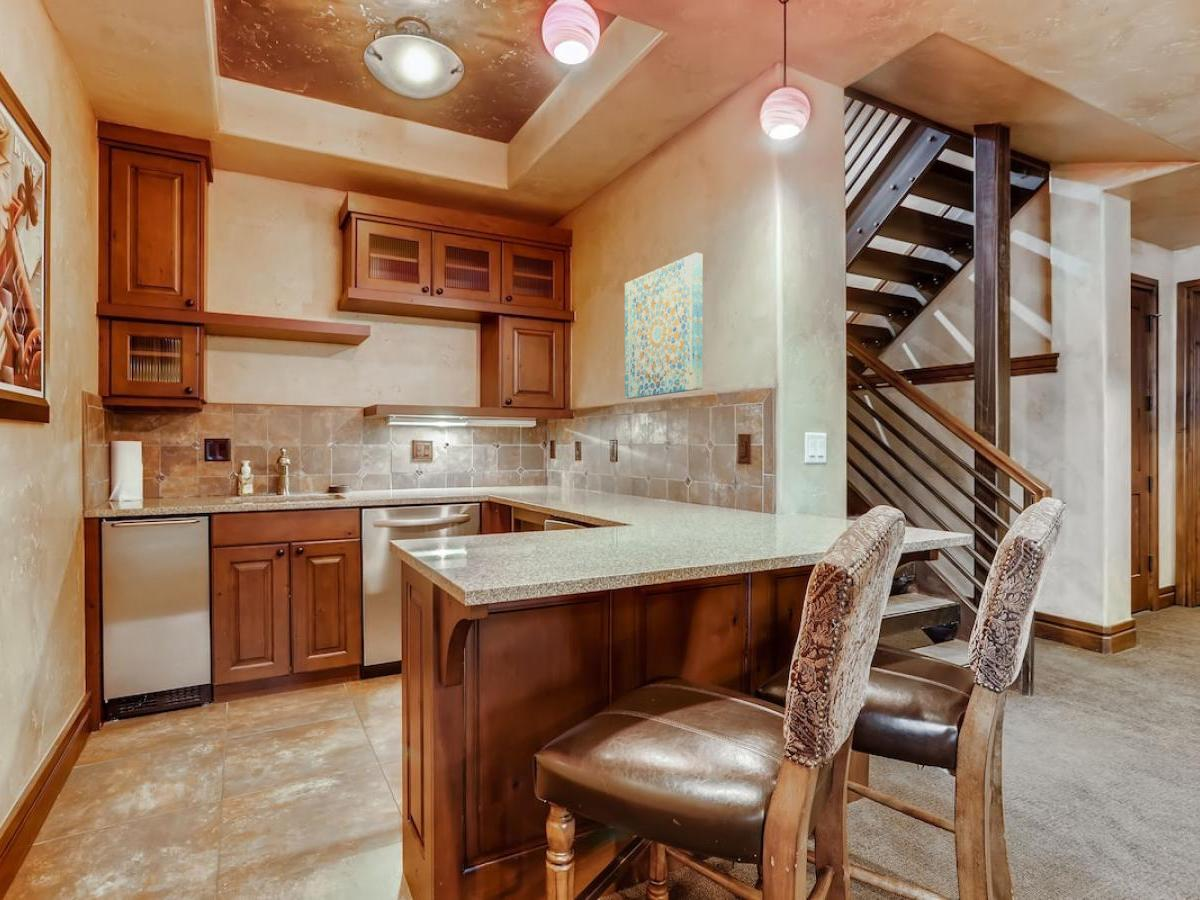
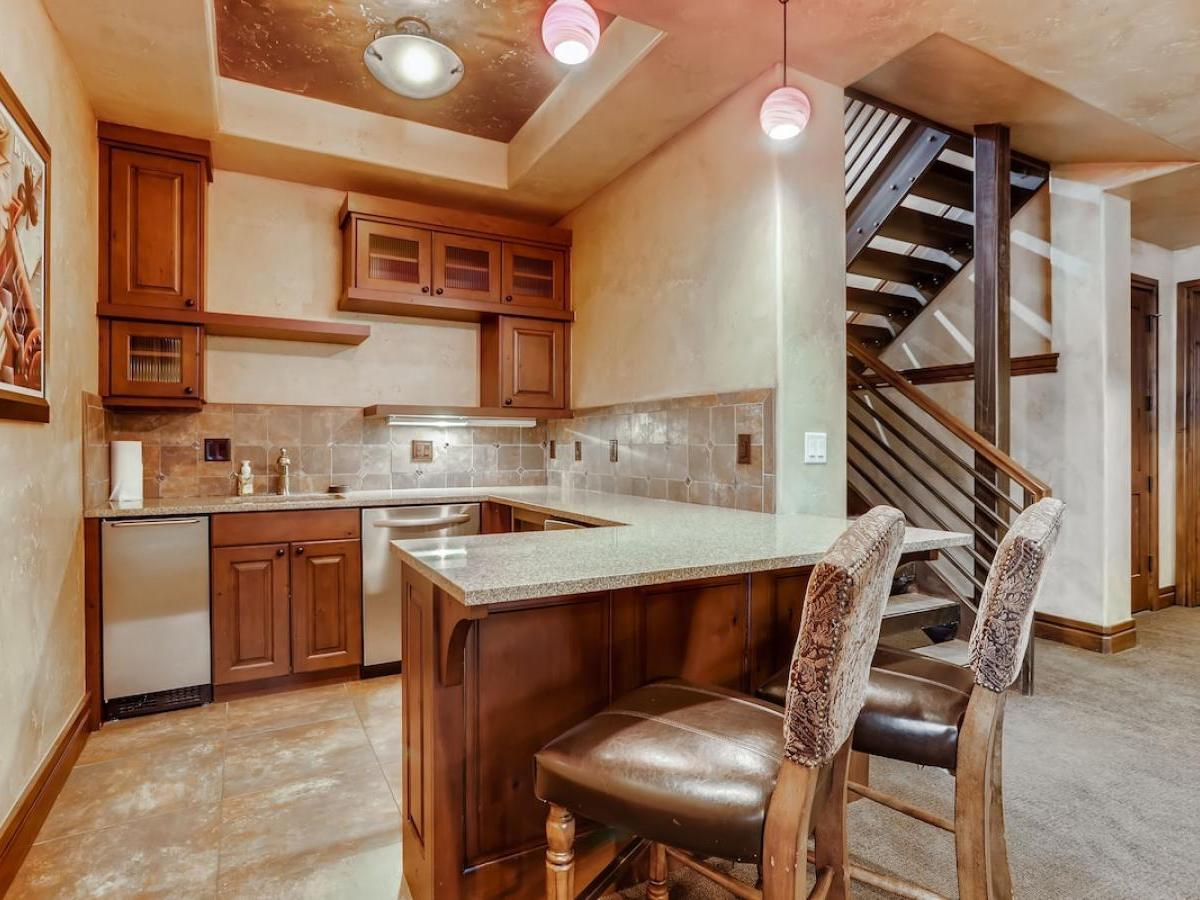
- wall art [624,252,704,400]
